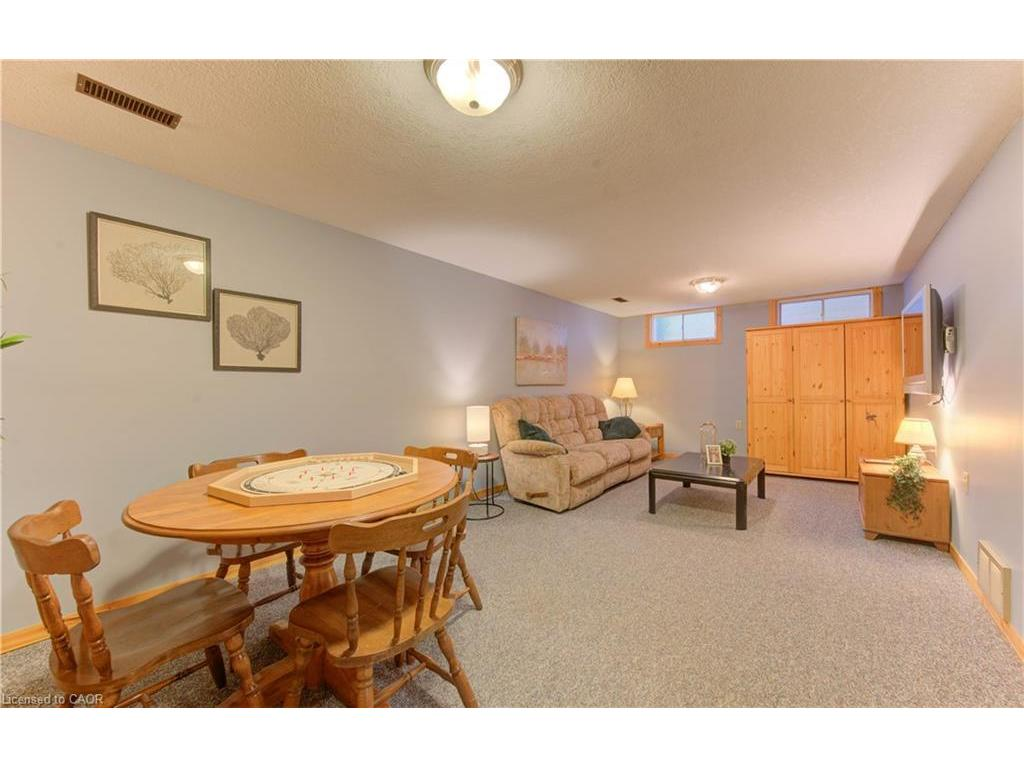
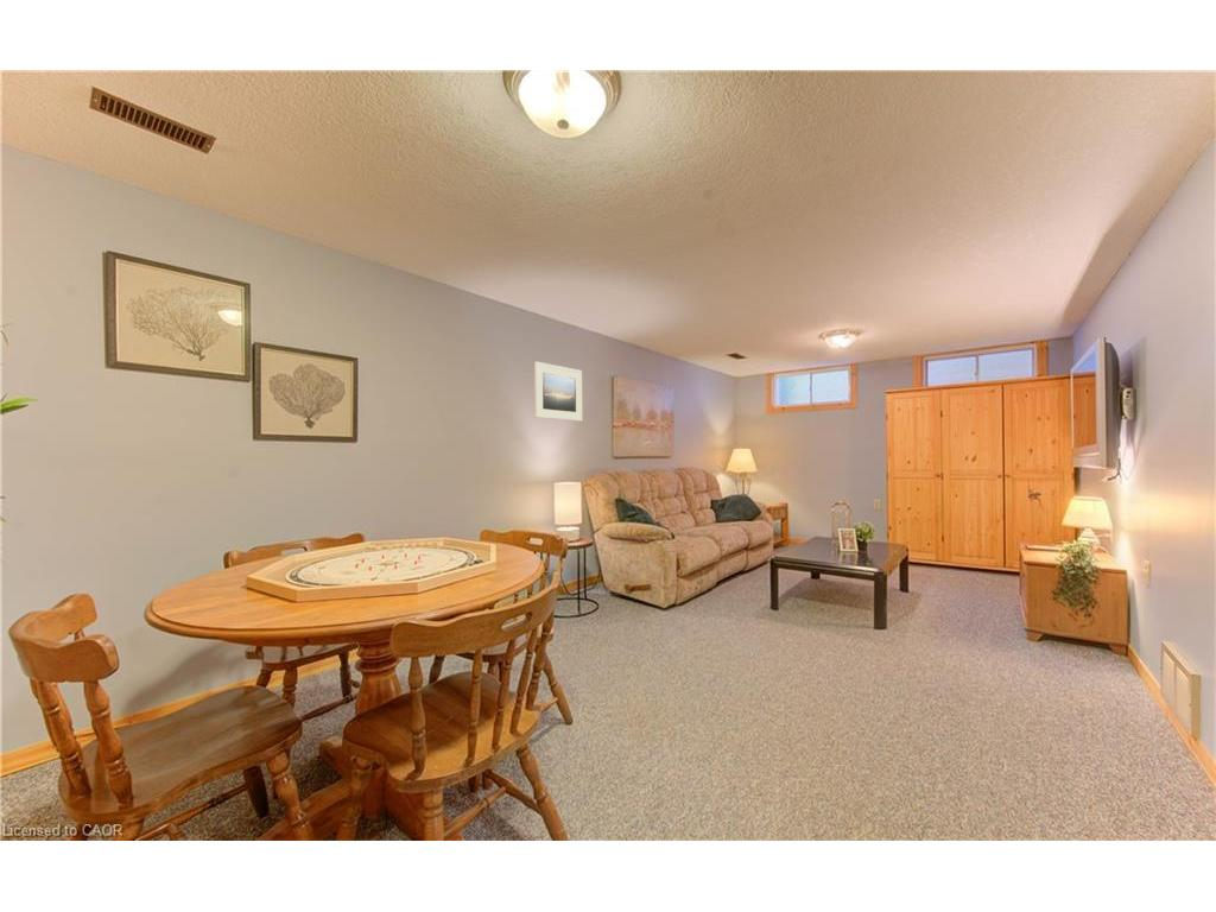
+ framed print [533,361,583,423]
